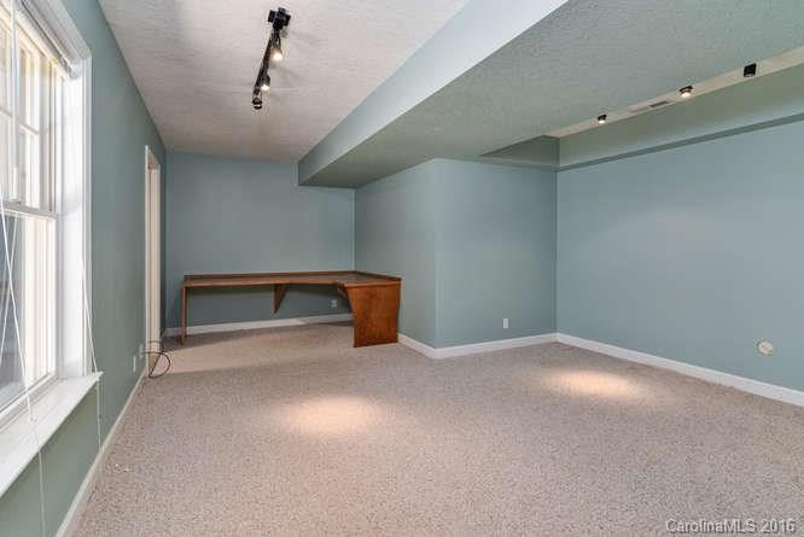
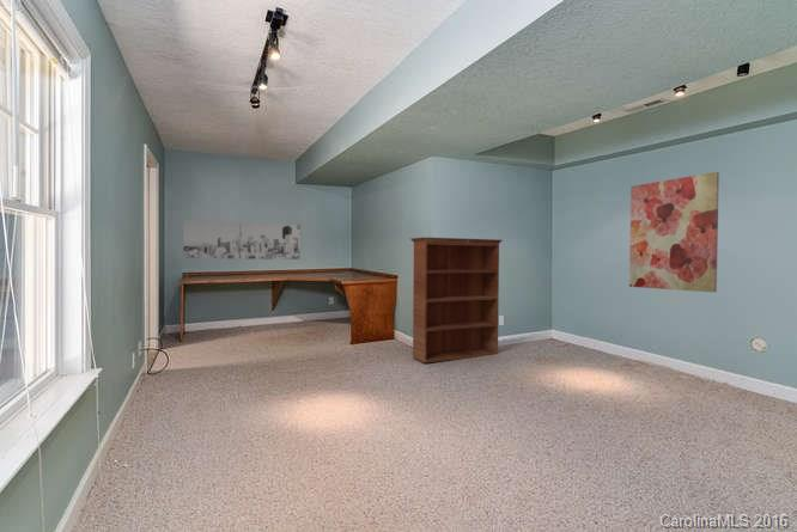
+ wall art [628,171,720,293]
+ bookcase [410,237,504,363]
+ wall art [182,219,302,261]
